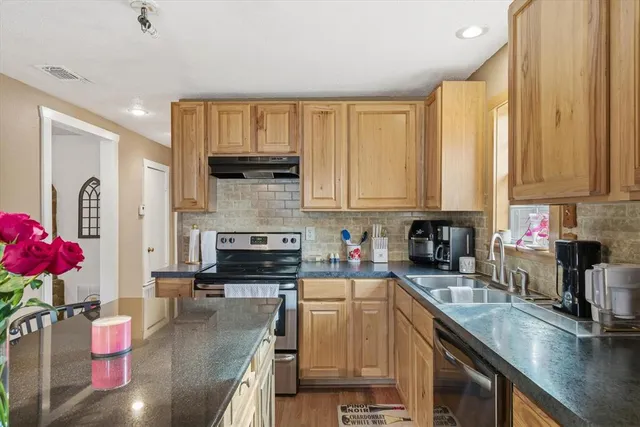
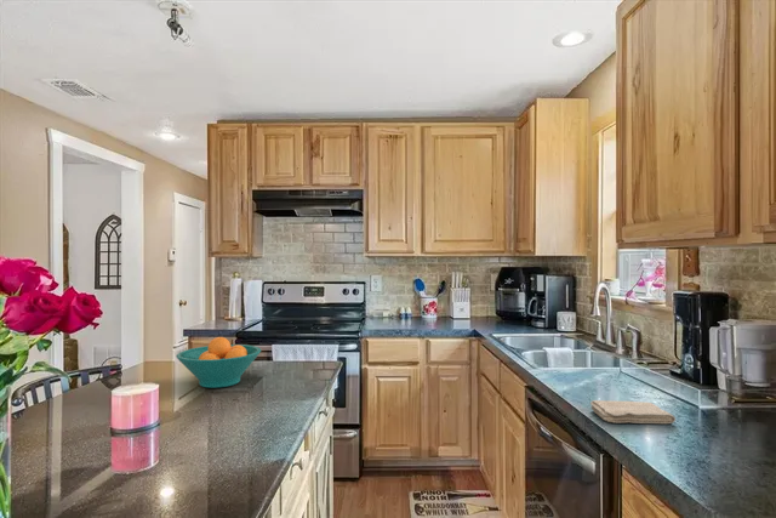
+ washcloth [589,399,677,425]
+ fruit bowl [175,336,262,389]
